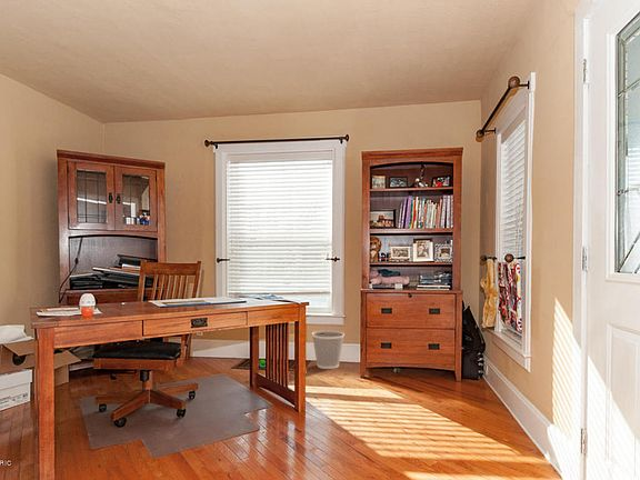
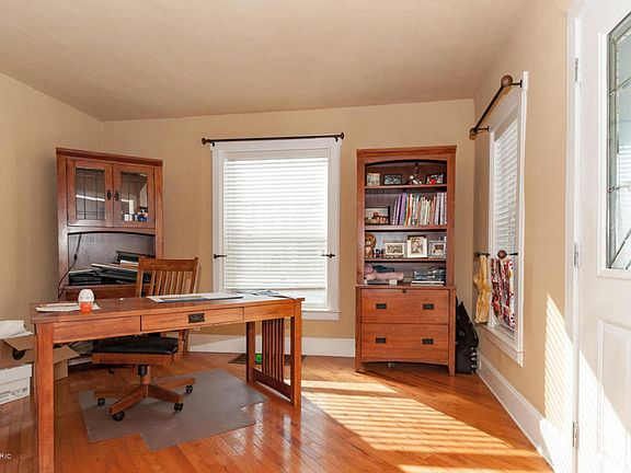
- wastebasket [311,329,346,370]
